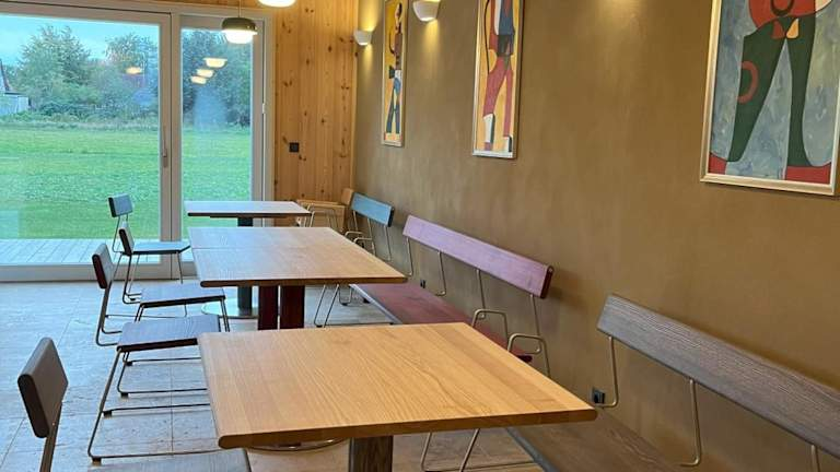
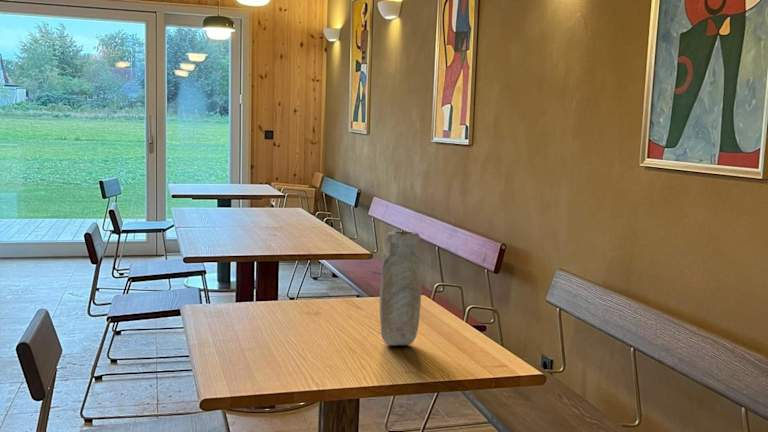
+ vase [379,230,422,347]
